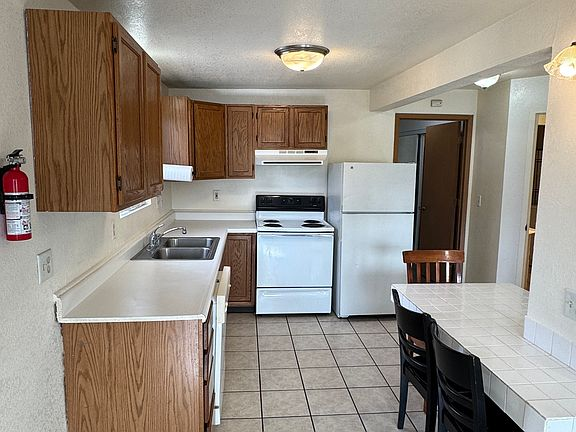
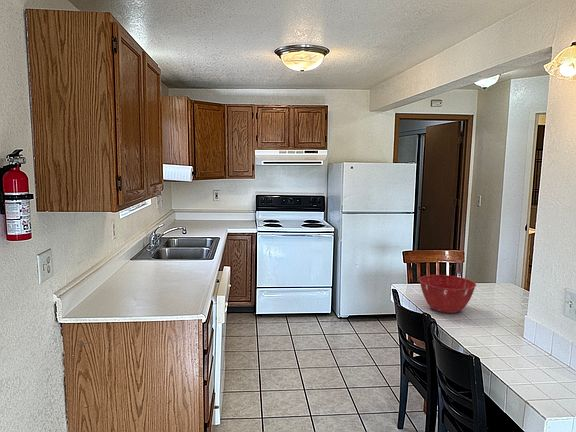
+ mixing bowl [418,274,477,314]
